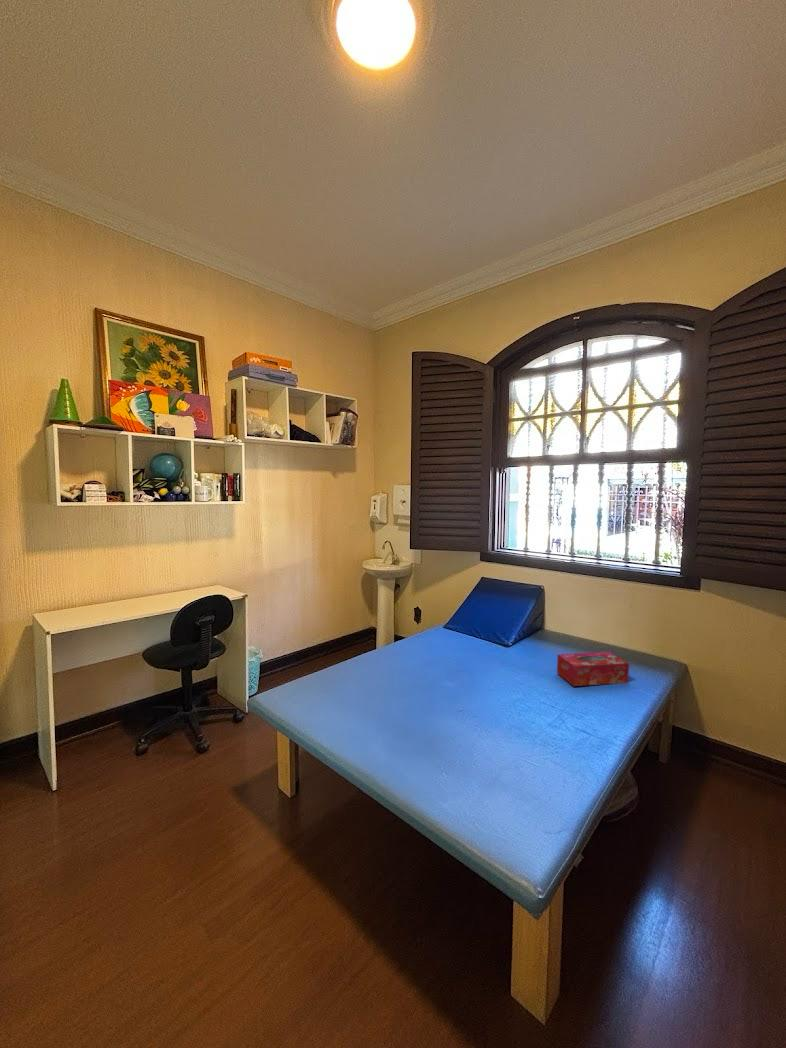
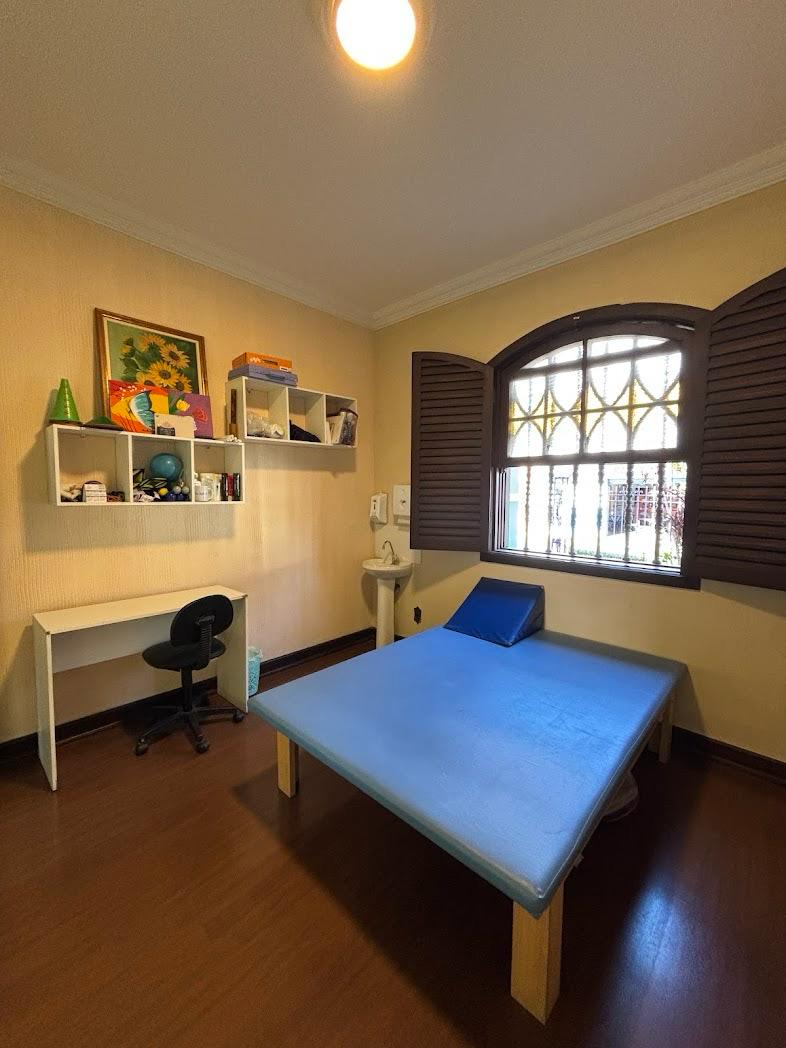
- tissue box [556,651,630,687]
